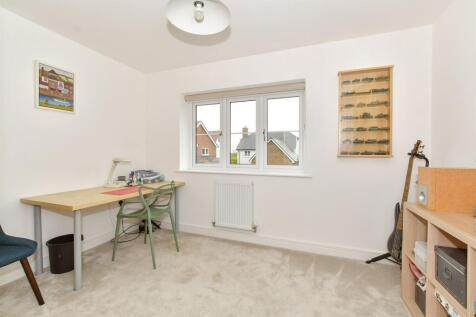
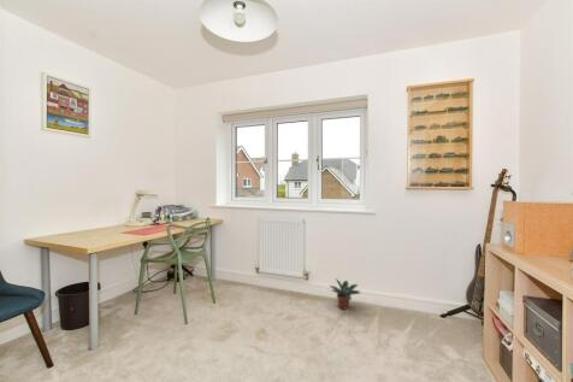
+ potted plant [327,277,362,310]
